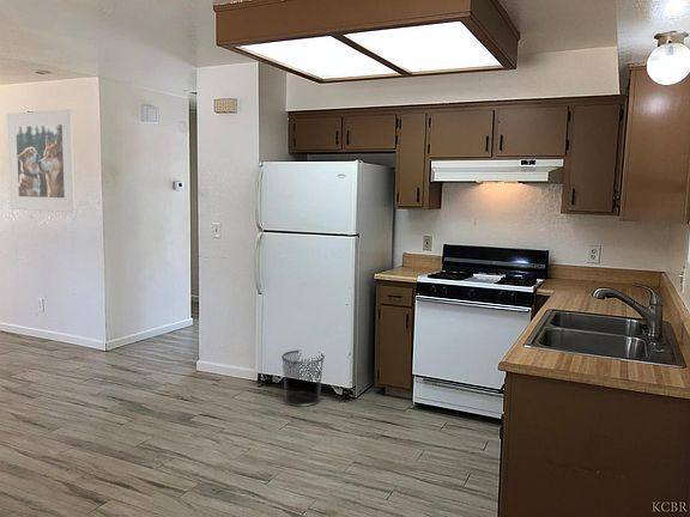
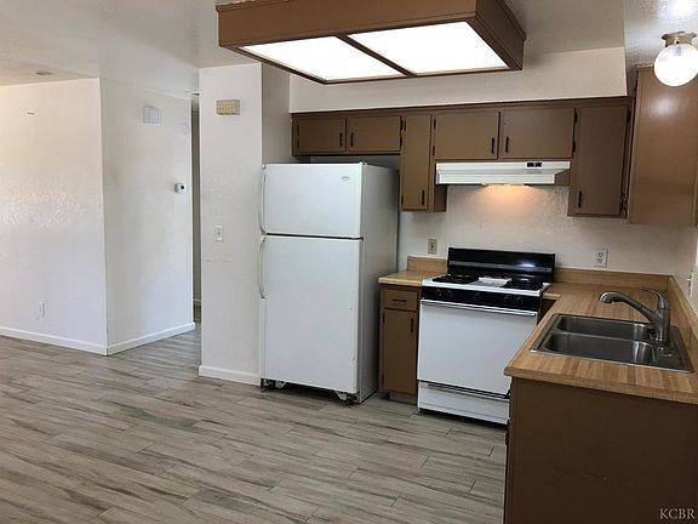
- waste bin [280,349,326,408]
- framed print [5,109,77,213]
